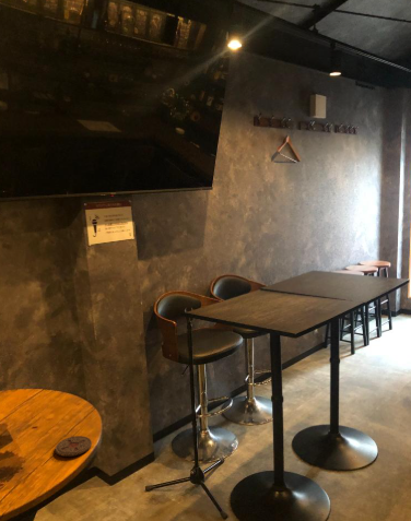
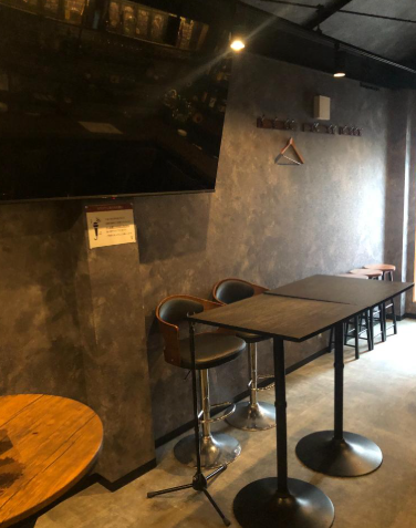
- coaster [55,435,93,458]
